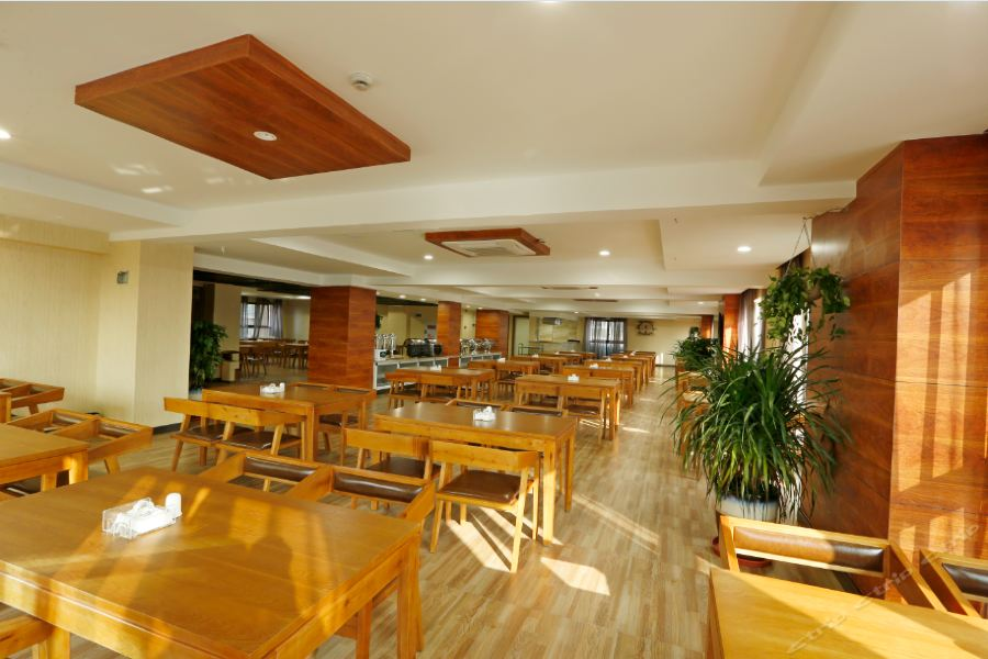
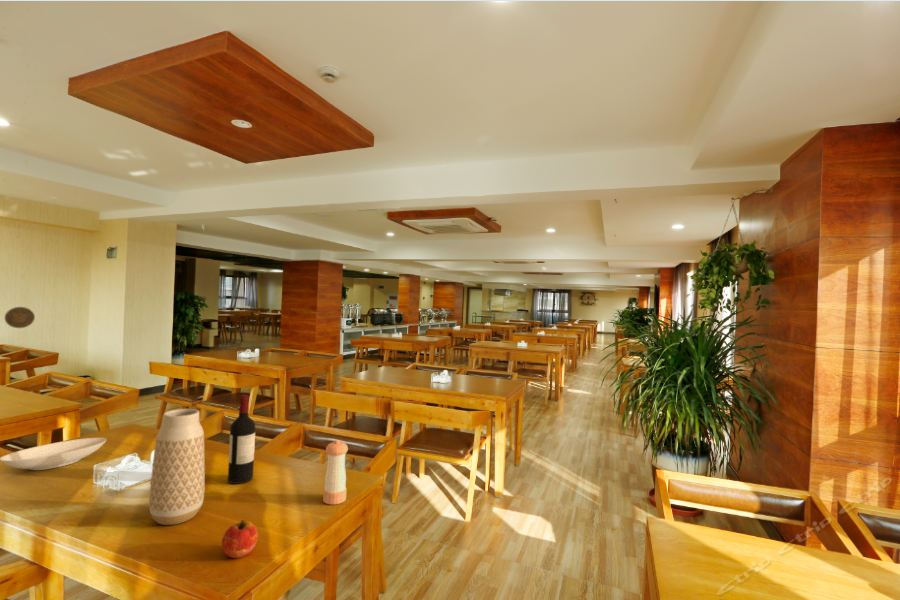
+ wine bottle [227,394,256,485]
+ vase [148,408,206,526]
+ bowl [0,437,108,471]
+ decorative plate [4,306,36,329]
+ pepper shaker [322,439,349,505]
+ apple [221,519,259,559]
